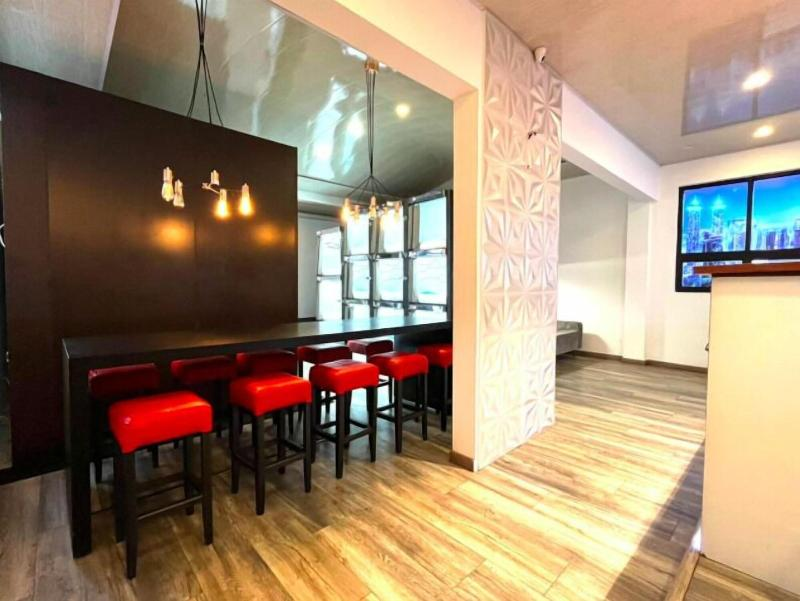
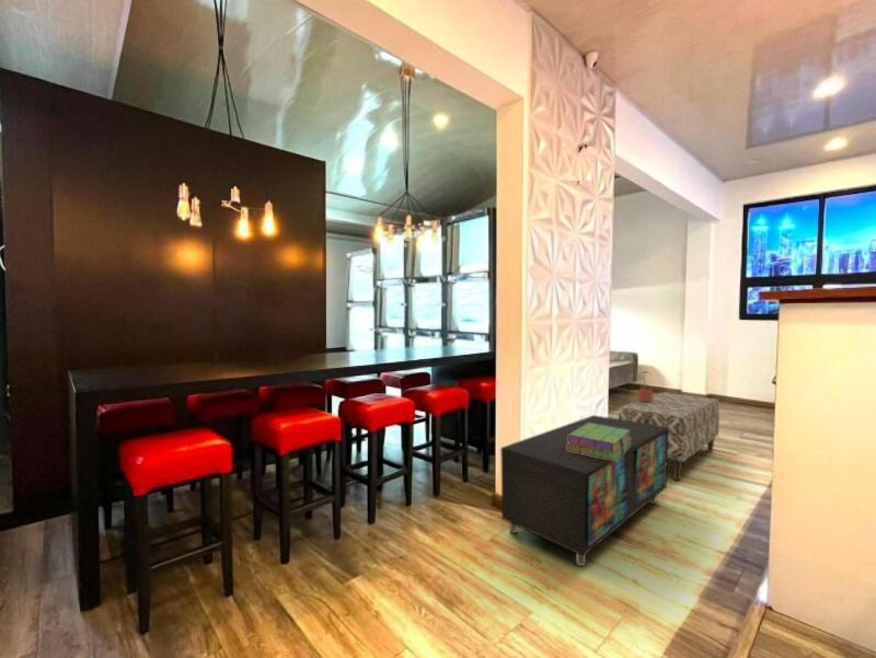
+ stack of books [567,424,631,461]
+ storage cabinet [499,414,669,567]
+ bench [618,391,721,482]
+ potted plant [634,370,654,402]
